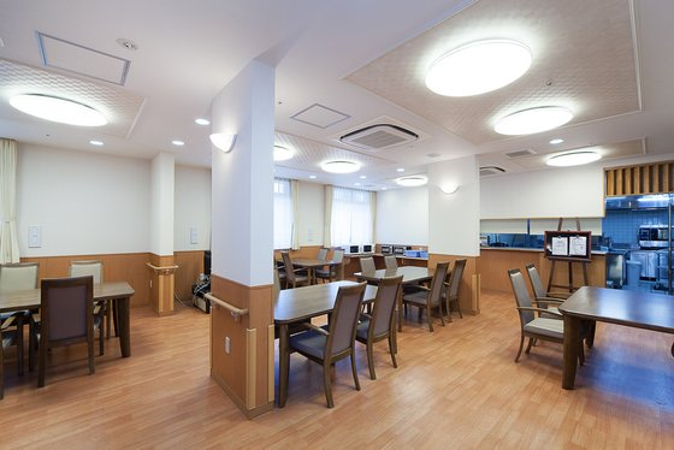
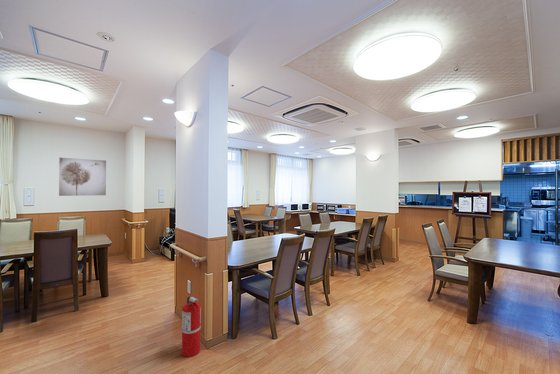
+ wall art [58,157,107,197]
+ fire extinguisher [181,296,202,358]
